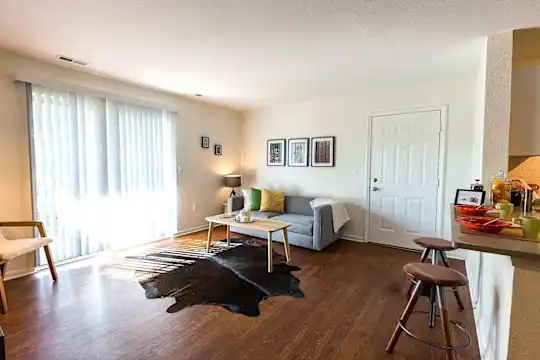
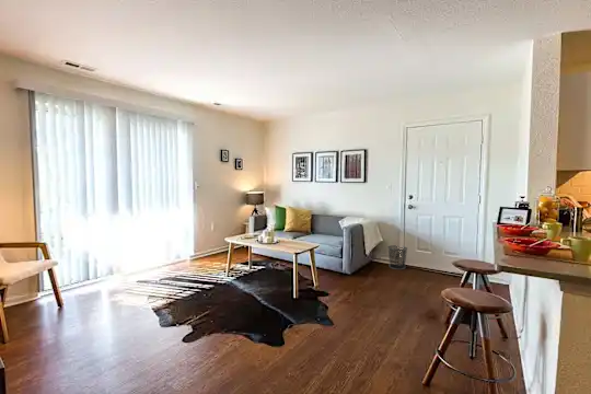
+ waste bin [387,244,408,270]
